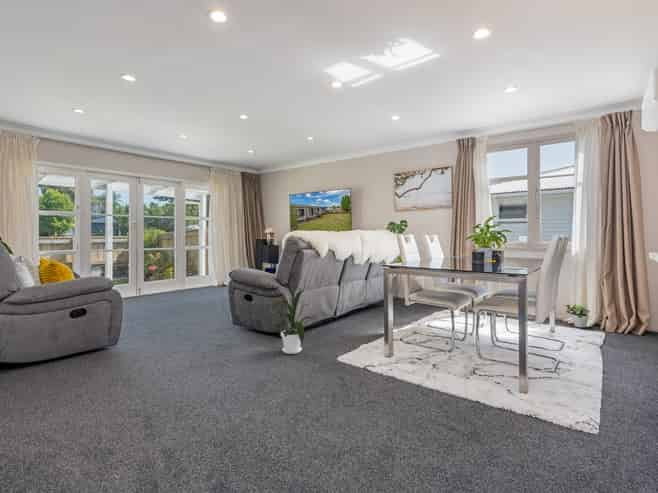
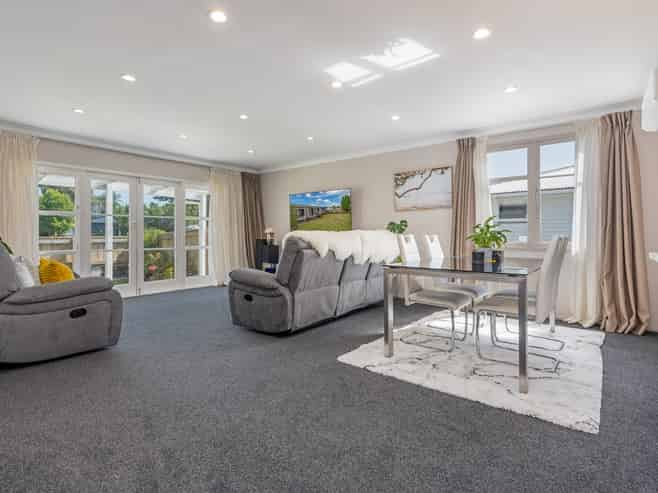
- potted plant [564,302,591,328]
- house plant [267,289,322,355]
